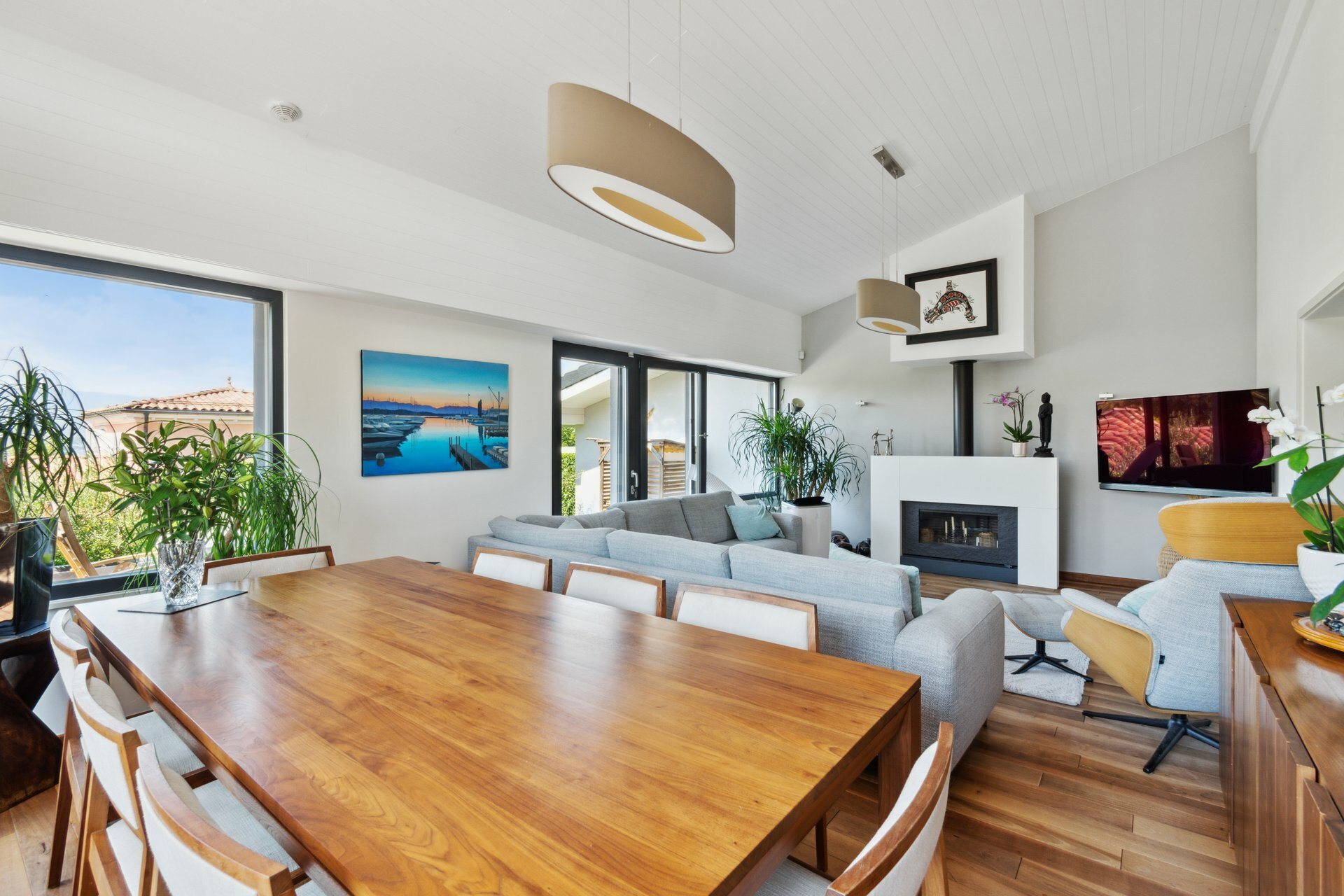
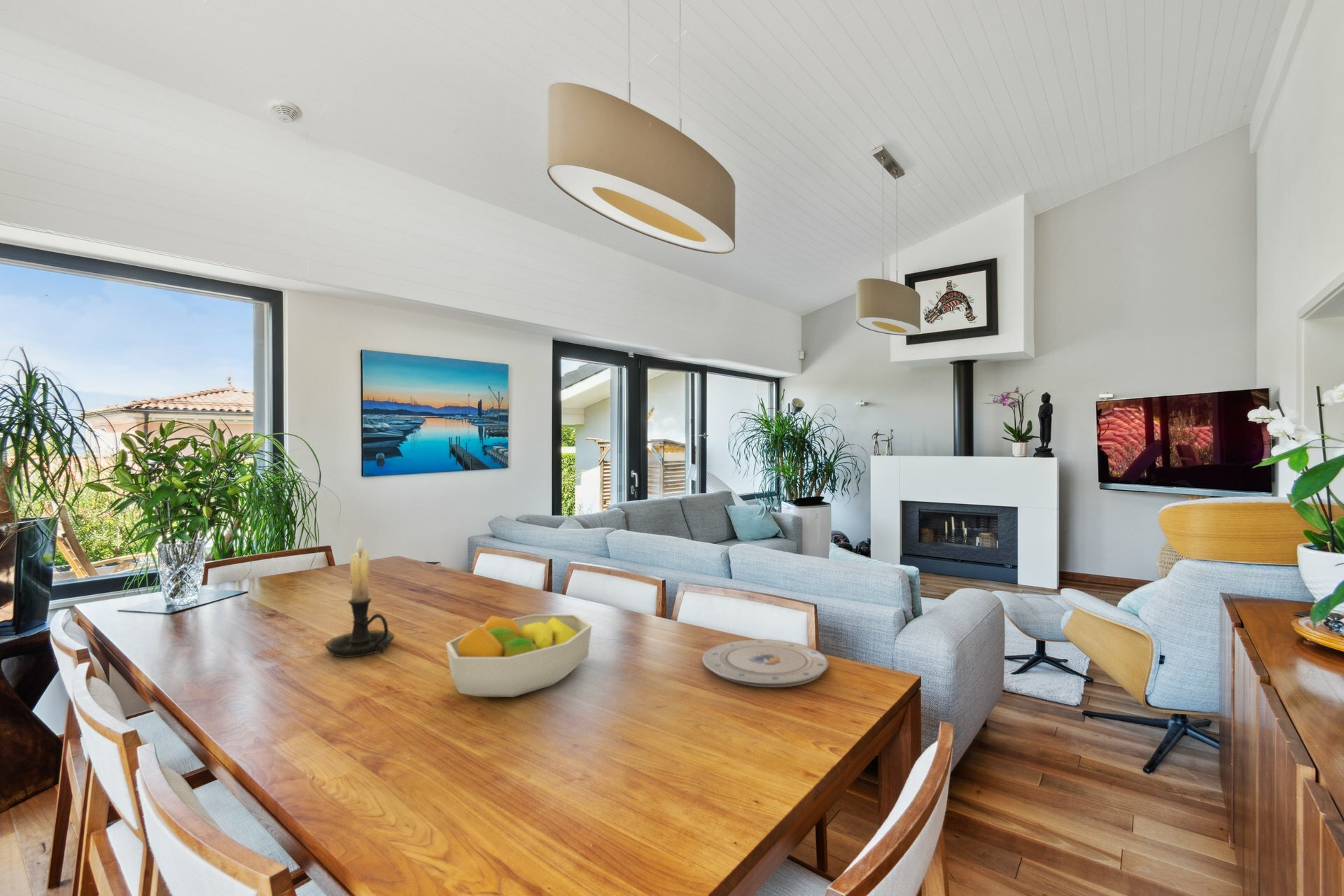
+ plate [702,638,830,688]
+ candle holder [325,535,395,658]
+ fruit bowl [445,614,593,698]
